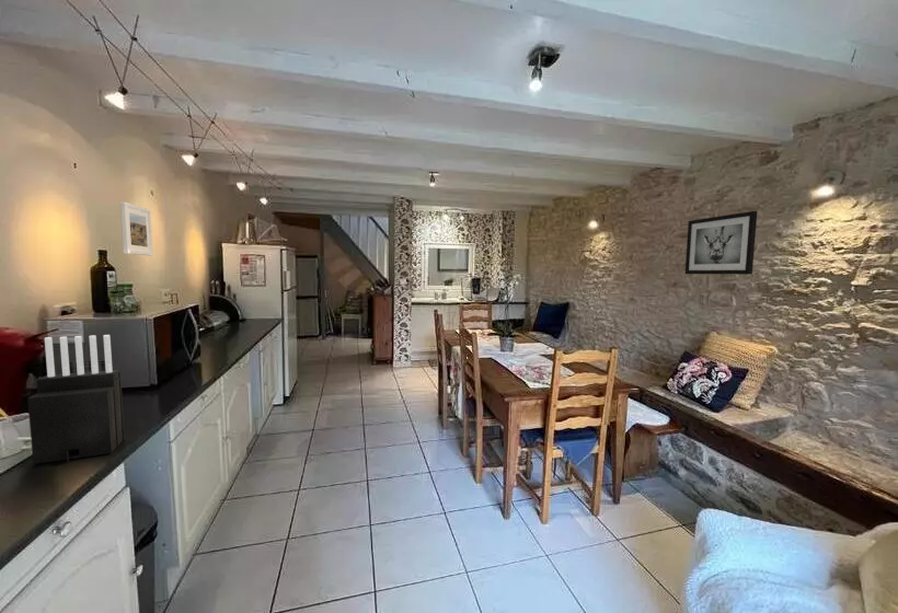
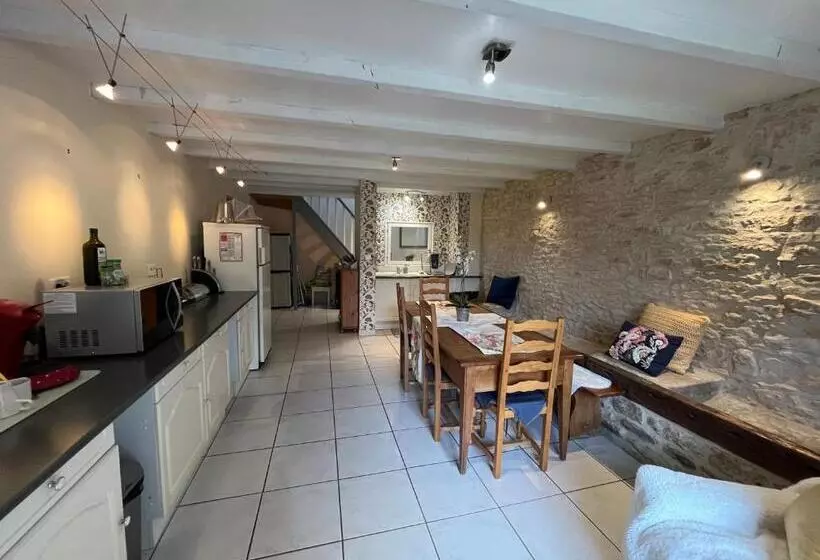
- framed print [119,200,154,257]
- knife block [26,334,126,465]
- wall art [684,210,758,276]
